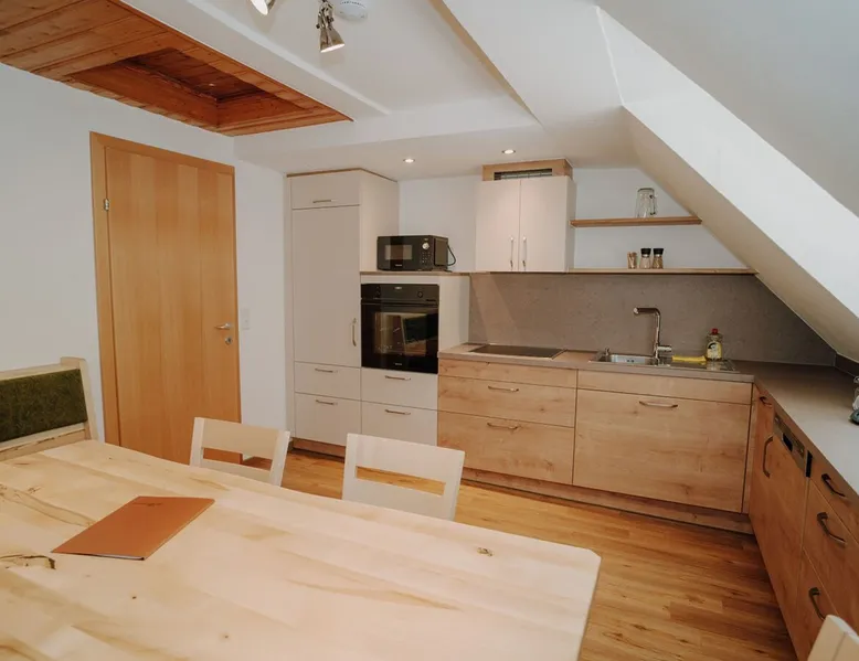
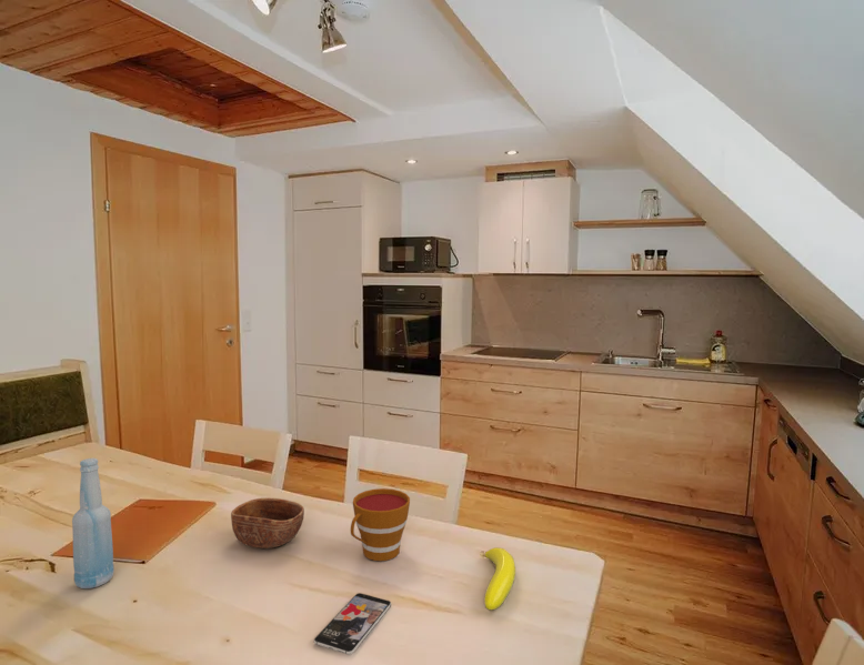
+ smartphone [313,592,392,656]
+ cup [350,487,411,562]
+ bowl [230,497,305,550]
+ banana [483,546,516,612]
+ bottle [71,457,114,590]
